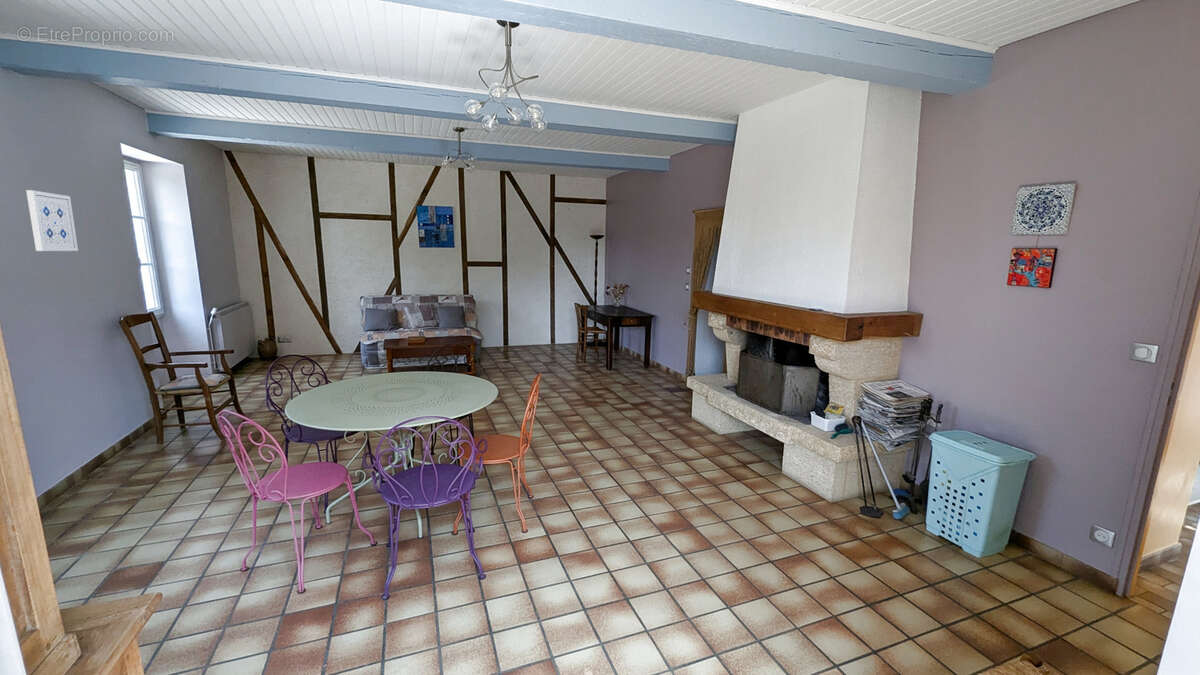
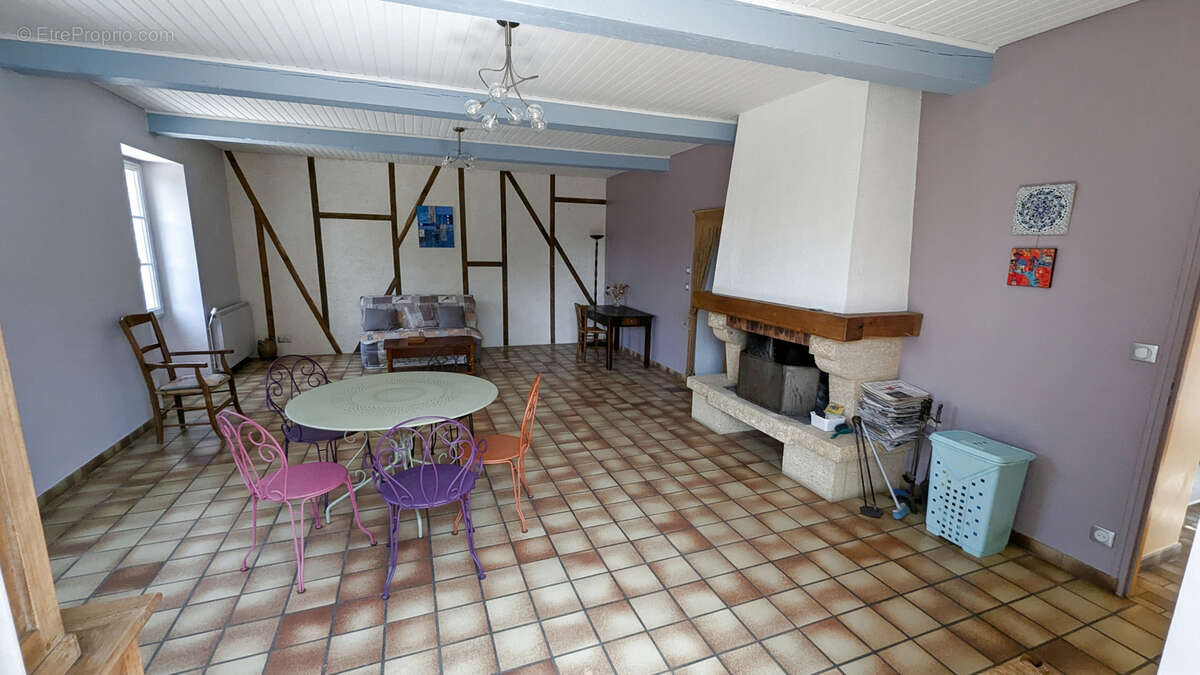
- wall art [25,189,79,252]
